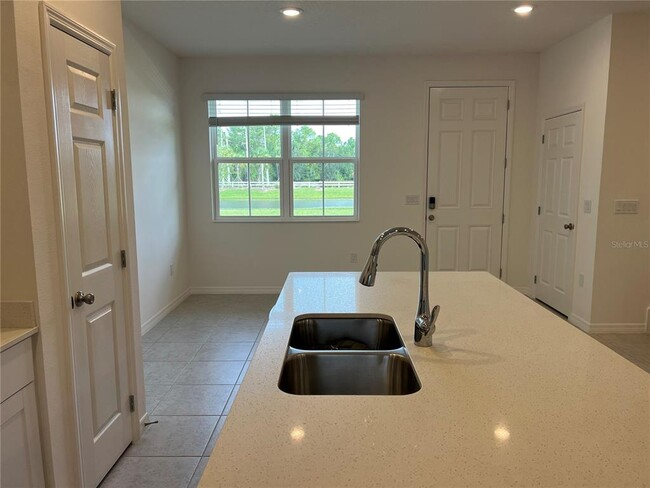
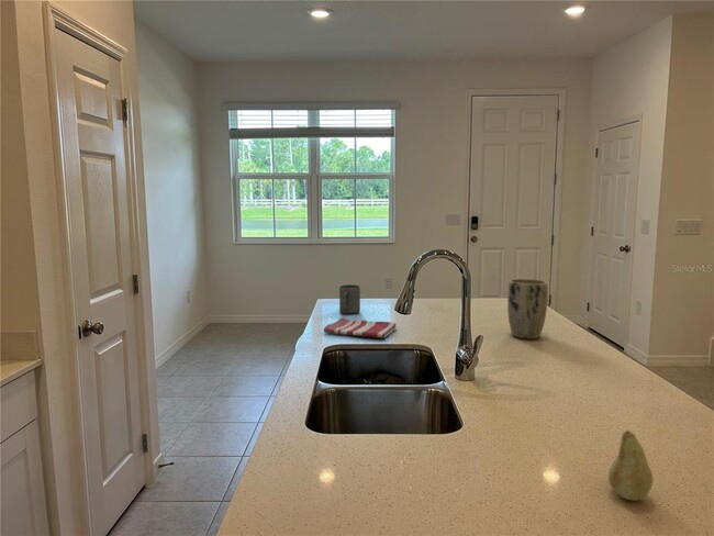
+ fruit [607,429,654,502]
+ plant pot [506,278,549,340]
+ mug [338,283,361,315]
+ dish towel [323,316,398,338]
